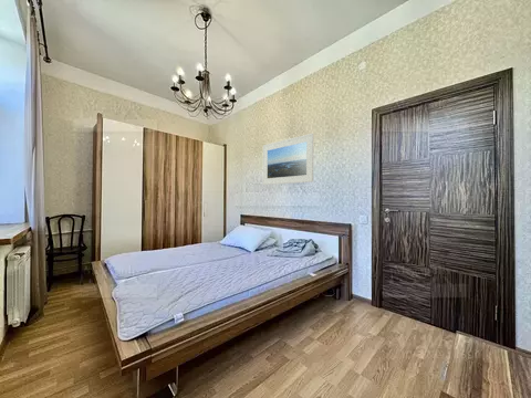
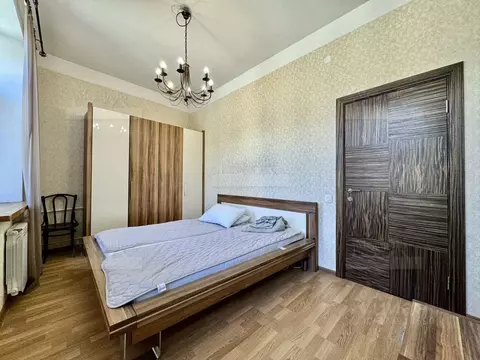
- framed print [262,133,314,186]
